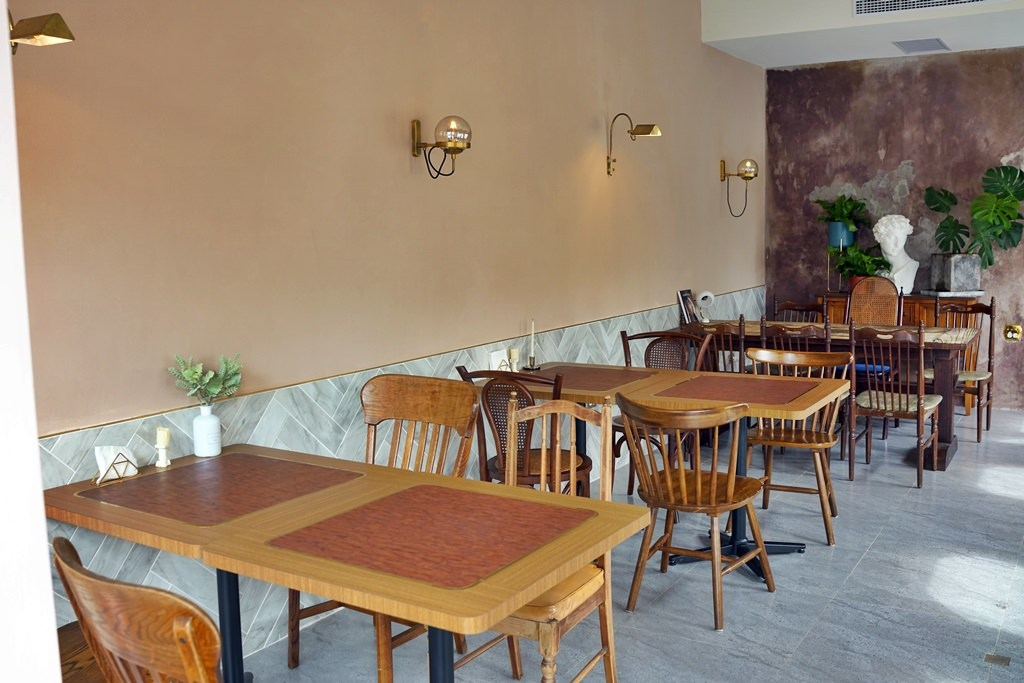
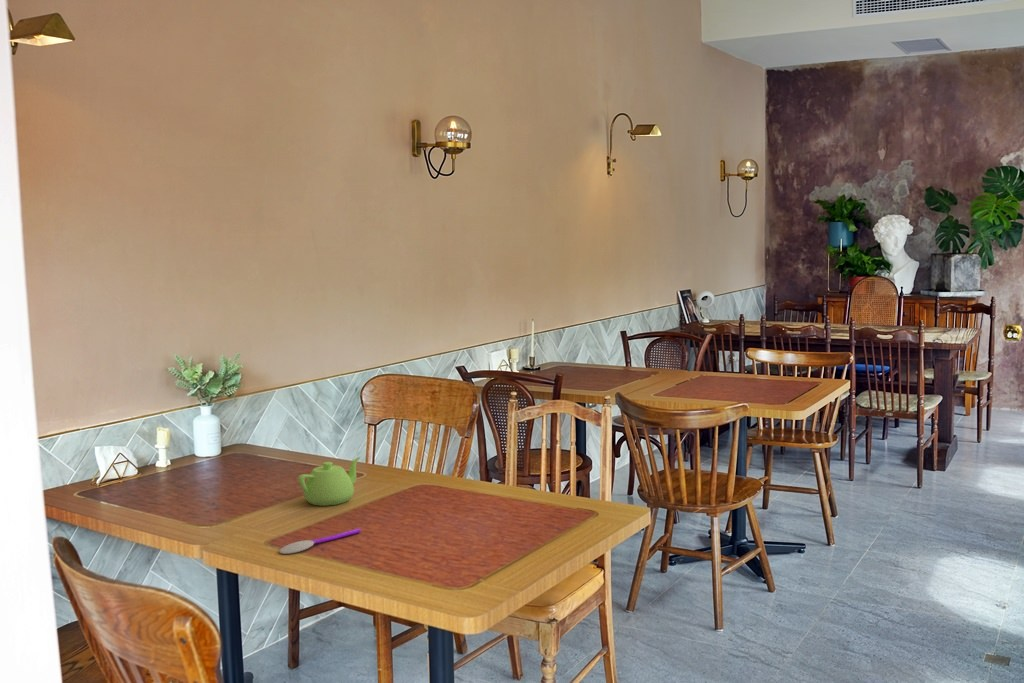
+ teapot [297,456,361,507]
+ spoon [278,528,362,555]
